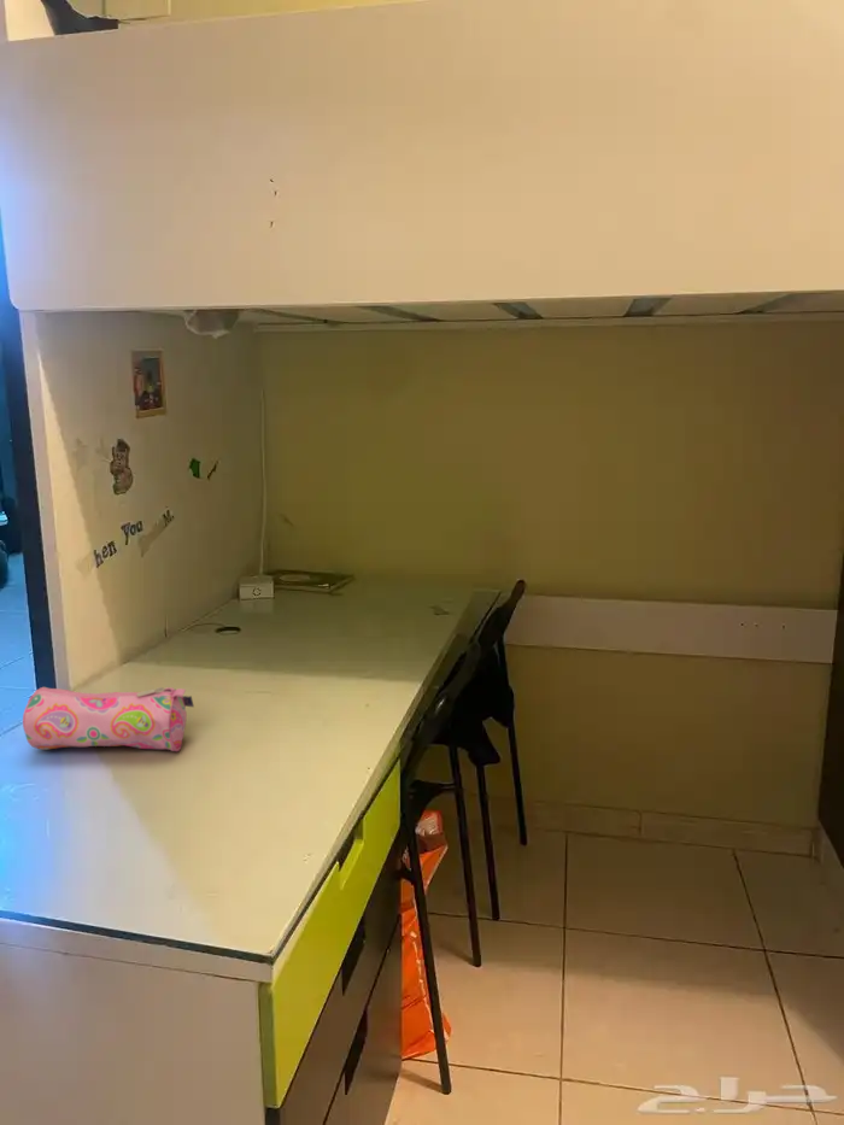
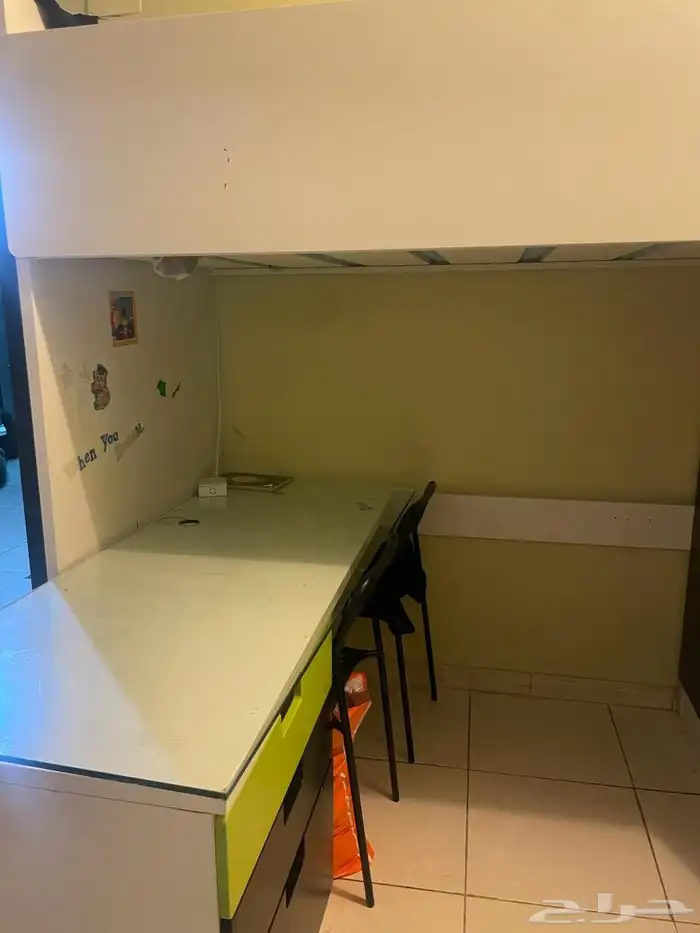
- pencil case [22,686,195,752]
